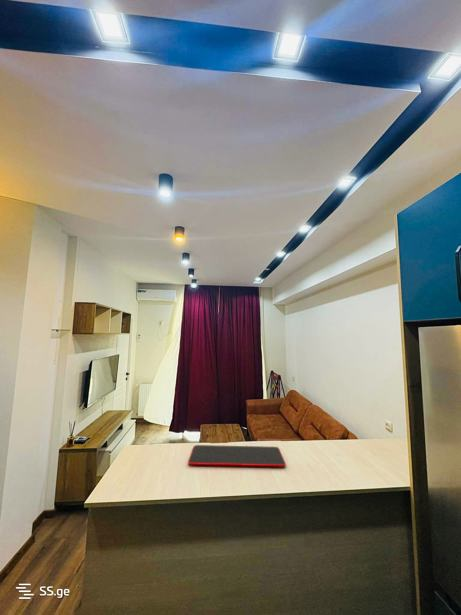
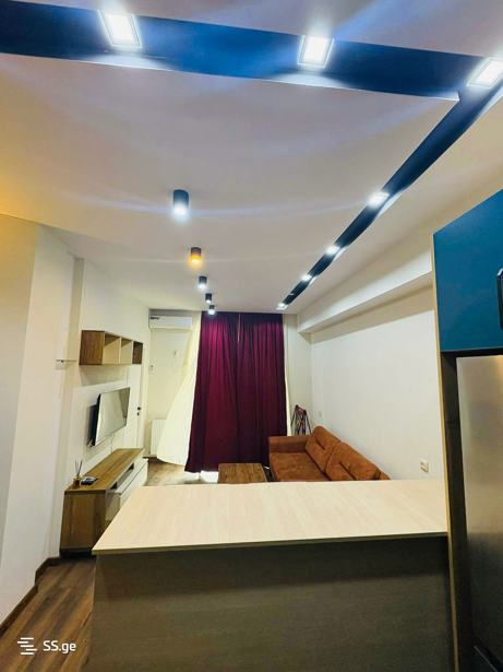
- cutting board [187,444,287,467]
